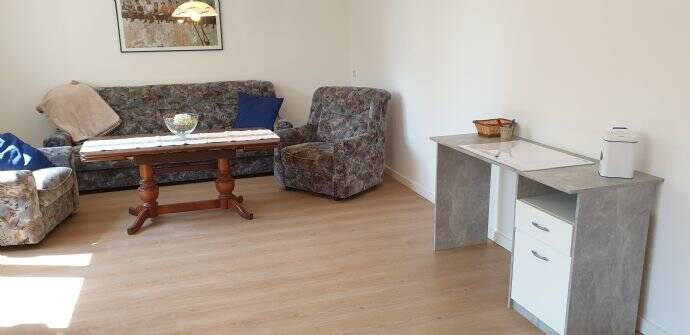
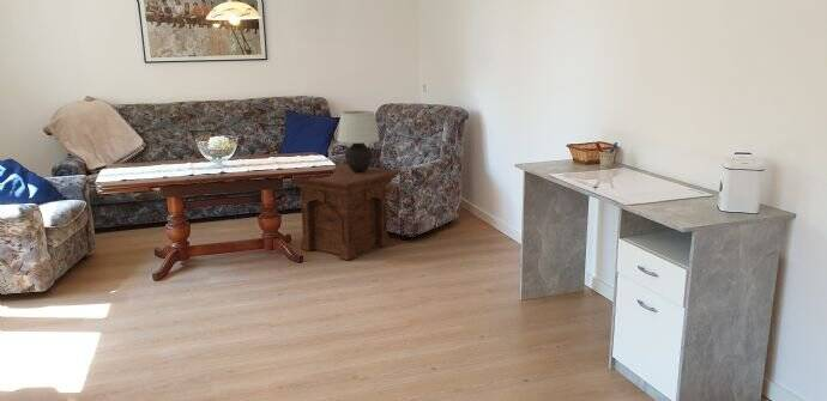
+ side table [289,163,403,261]
+ table lamp [336,110,381,172]
